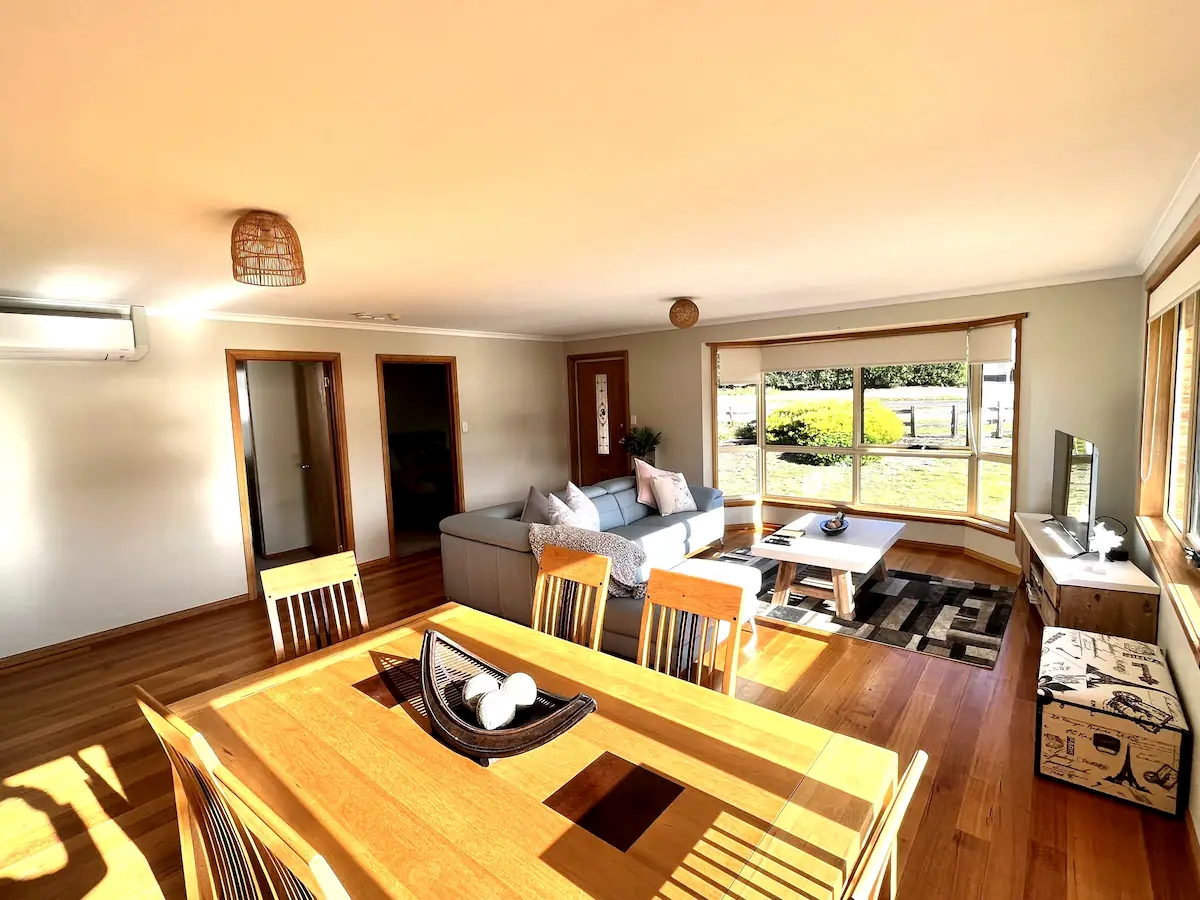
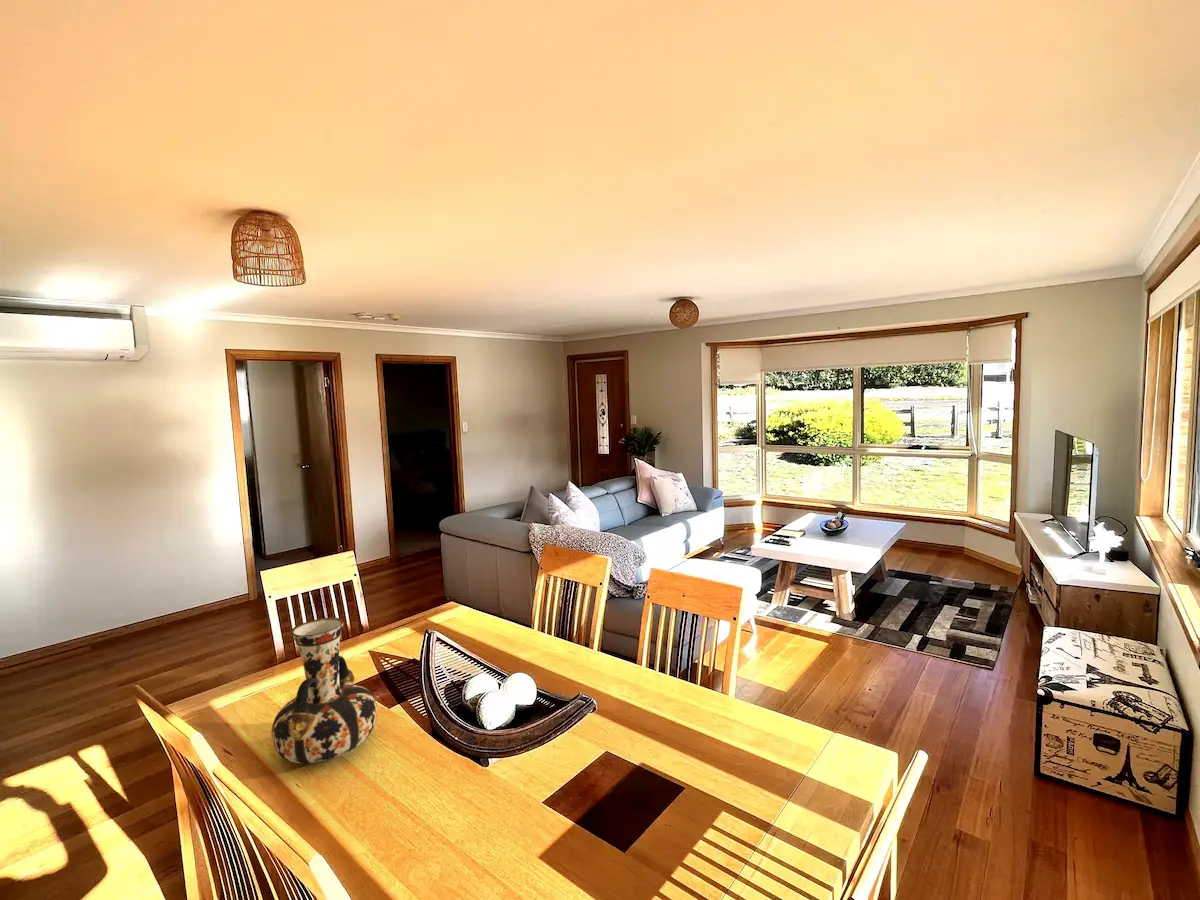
+ vase [271,617,378,765]
